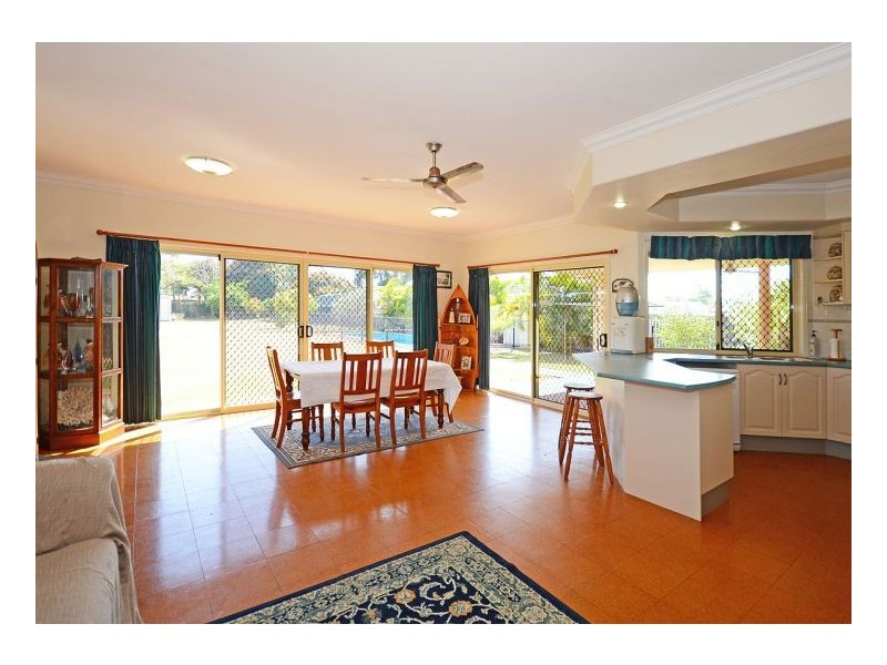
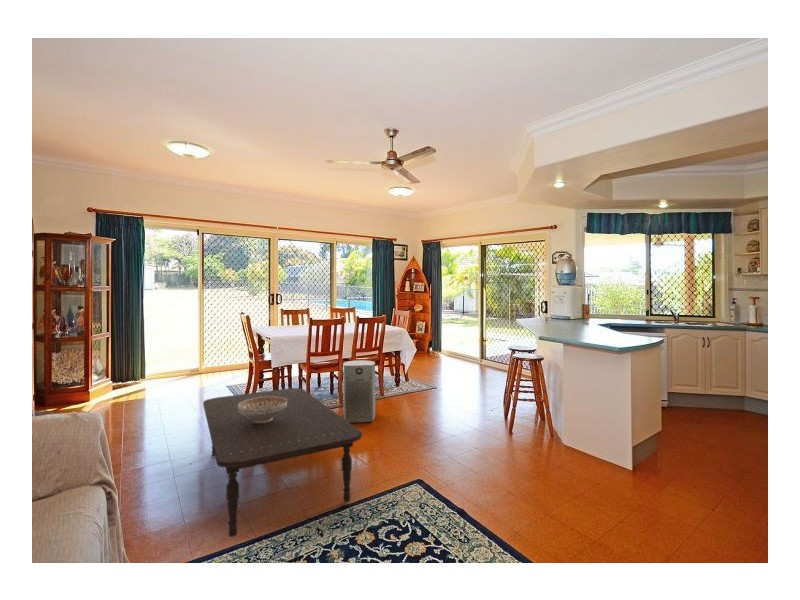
+ fan [342,359,376,423]
+ decorative bowl [238,396,287,423]
+ coffee table [202,387,363,538]
